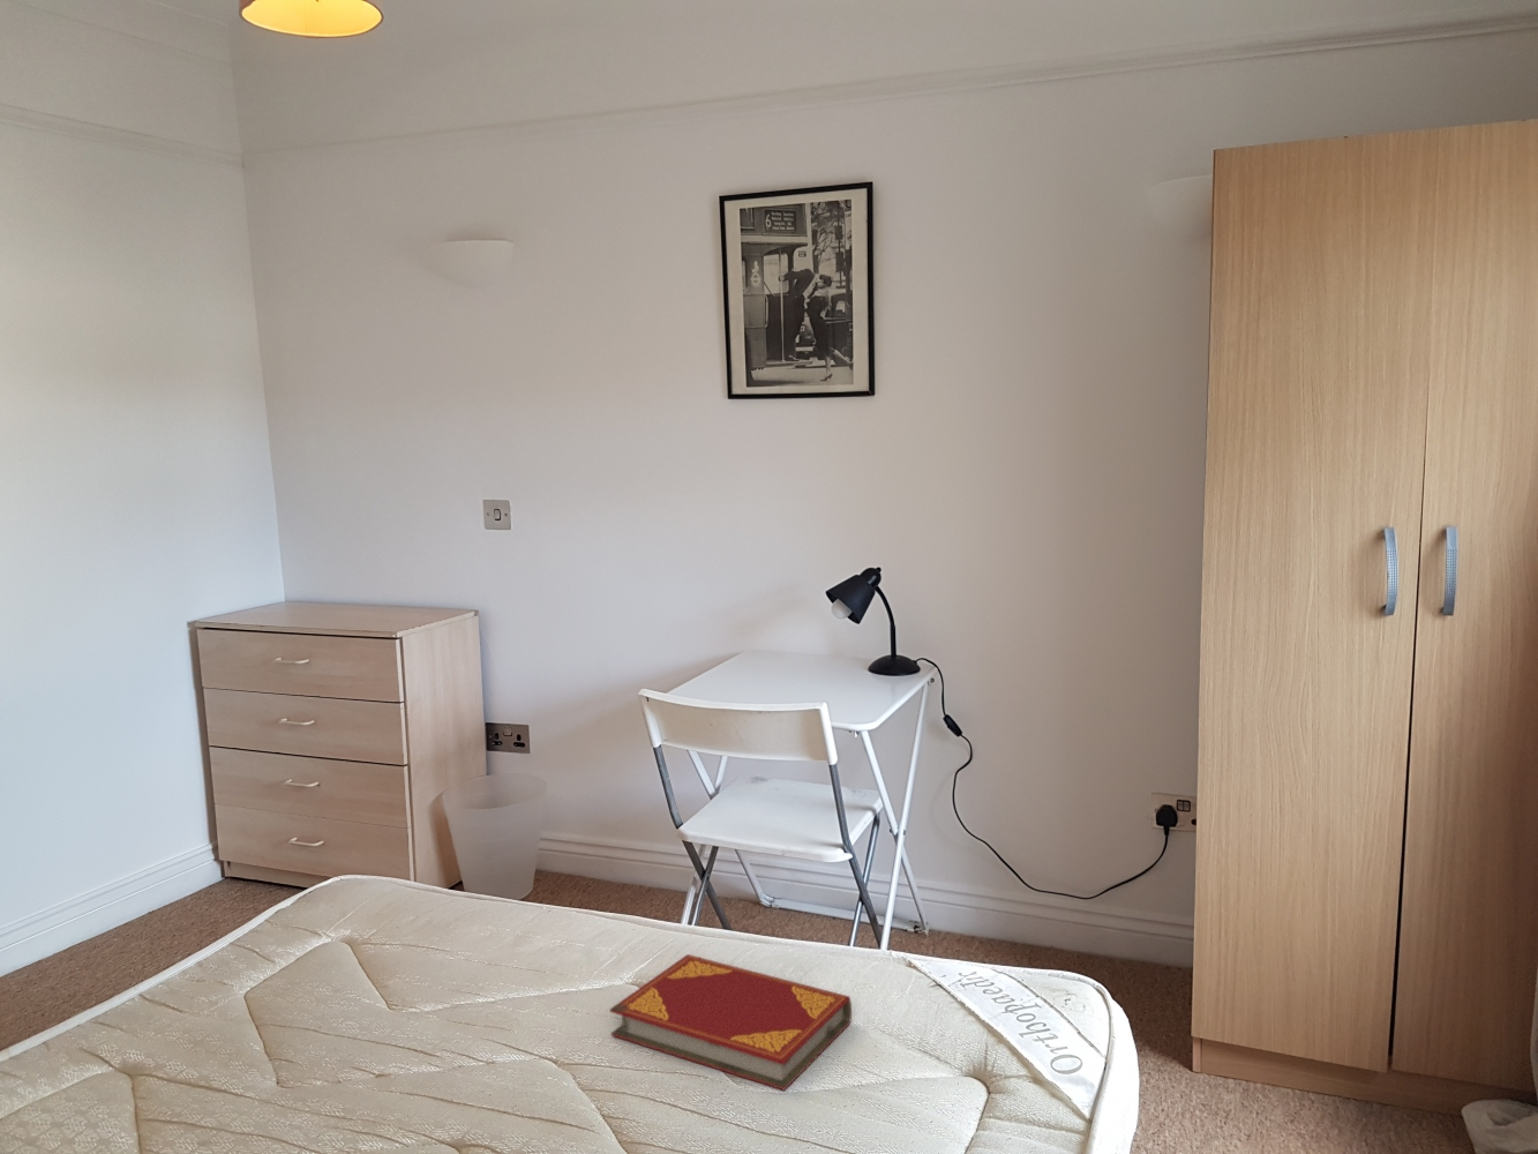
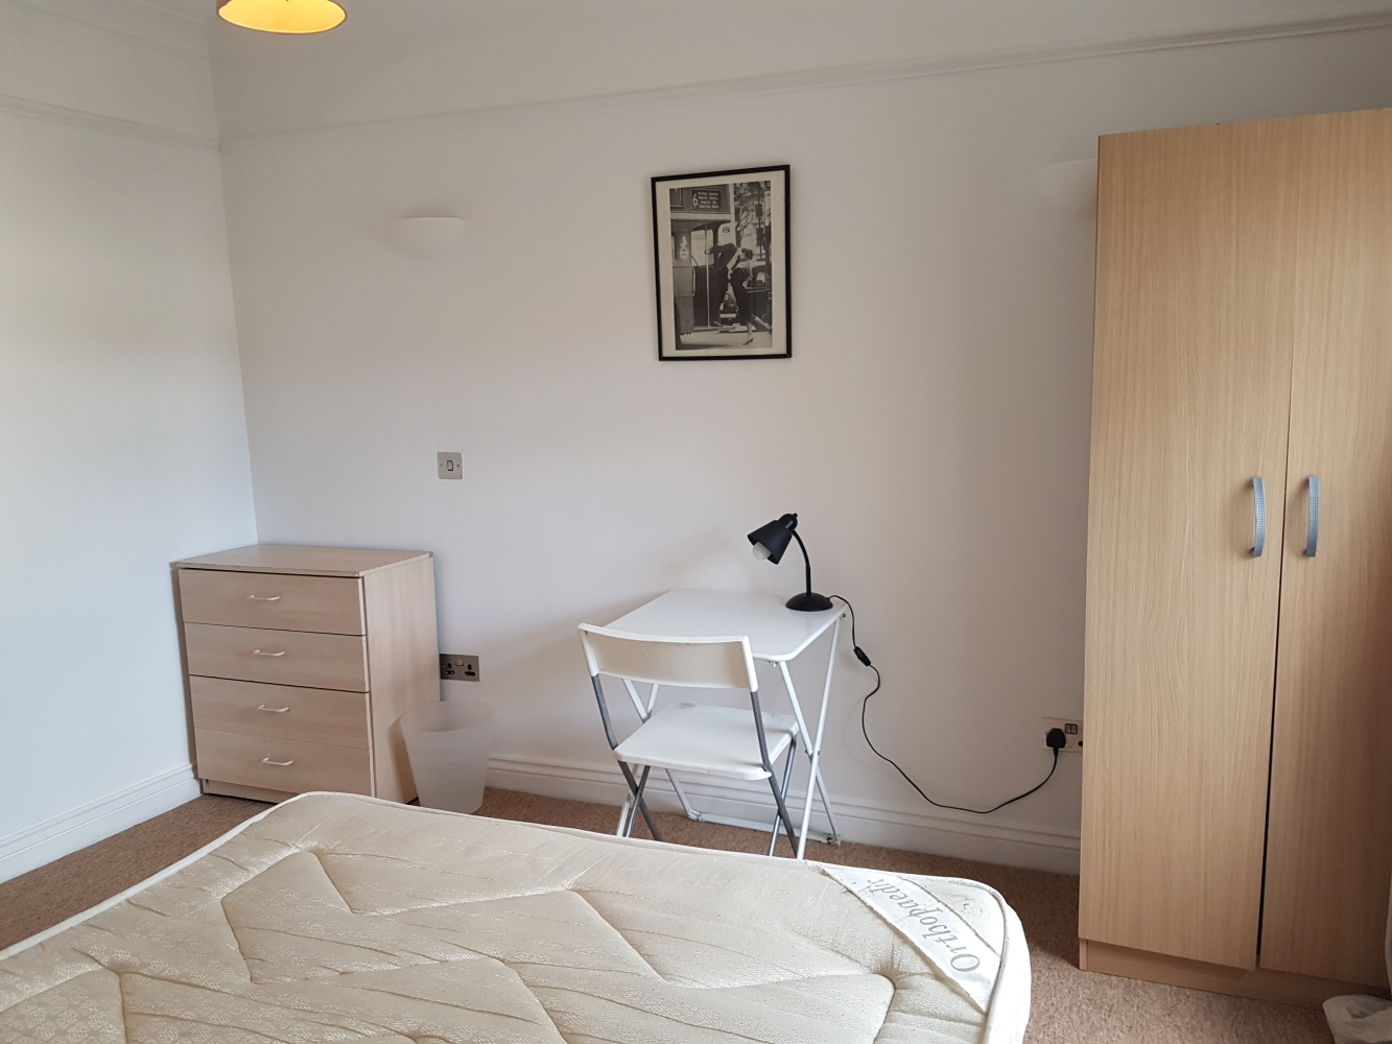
- hardback book [610,953,853,1092]
